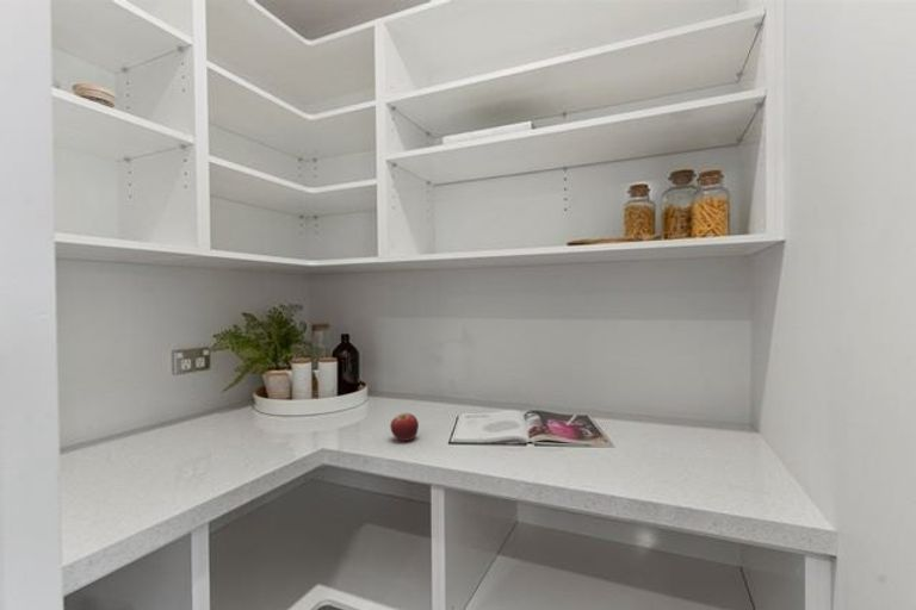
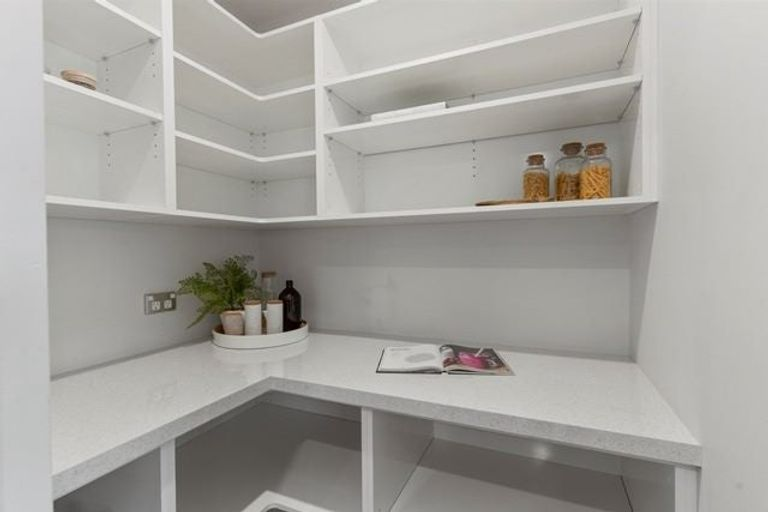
- fruit [389,412,420,442]
